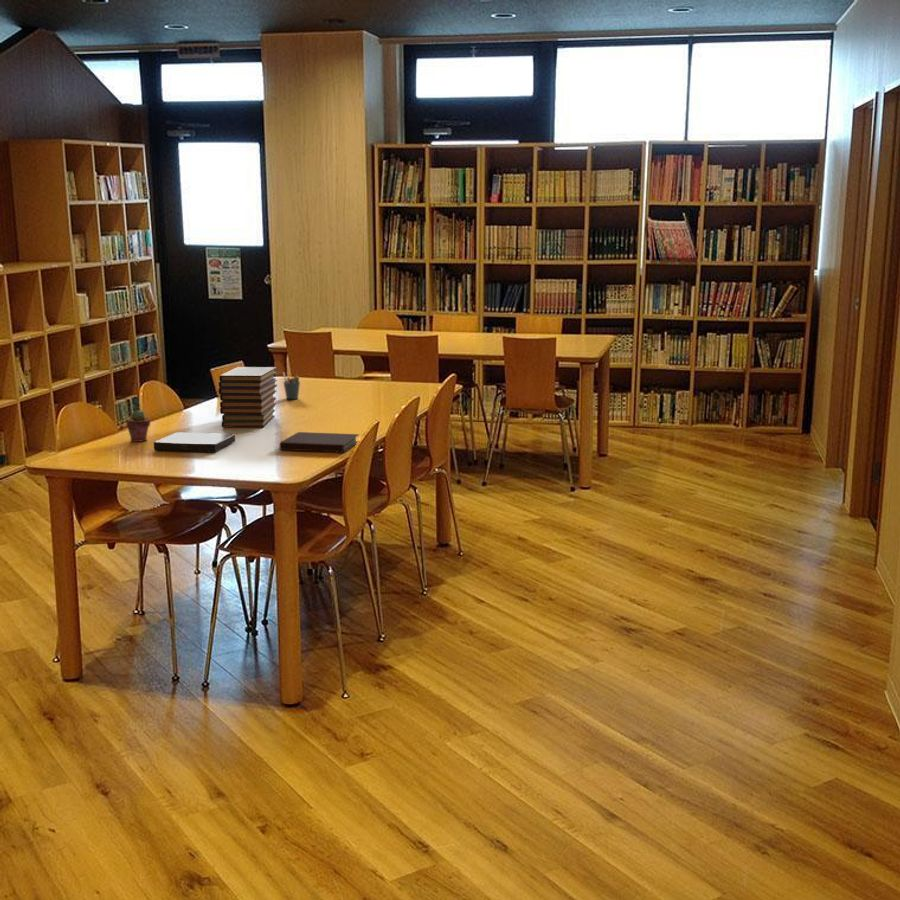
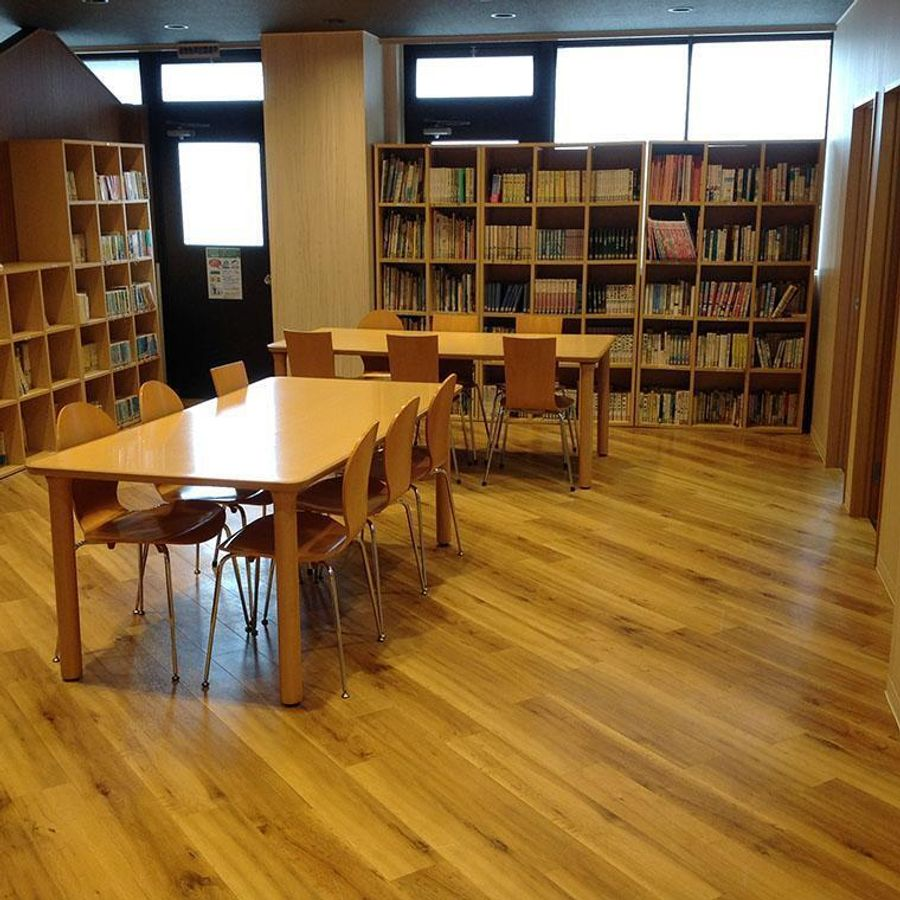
- pen holder [282,371,301,400]
- book stack [218,366,278,428]
- potted succulent [125,409,151,443]
- notebook [279,431,361,453]
- book [153,431,236,453]
